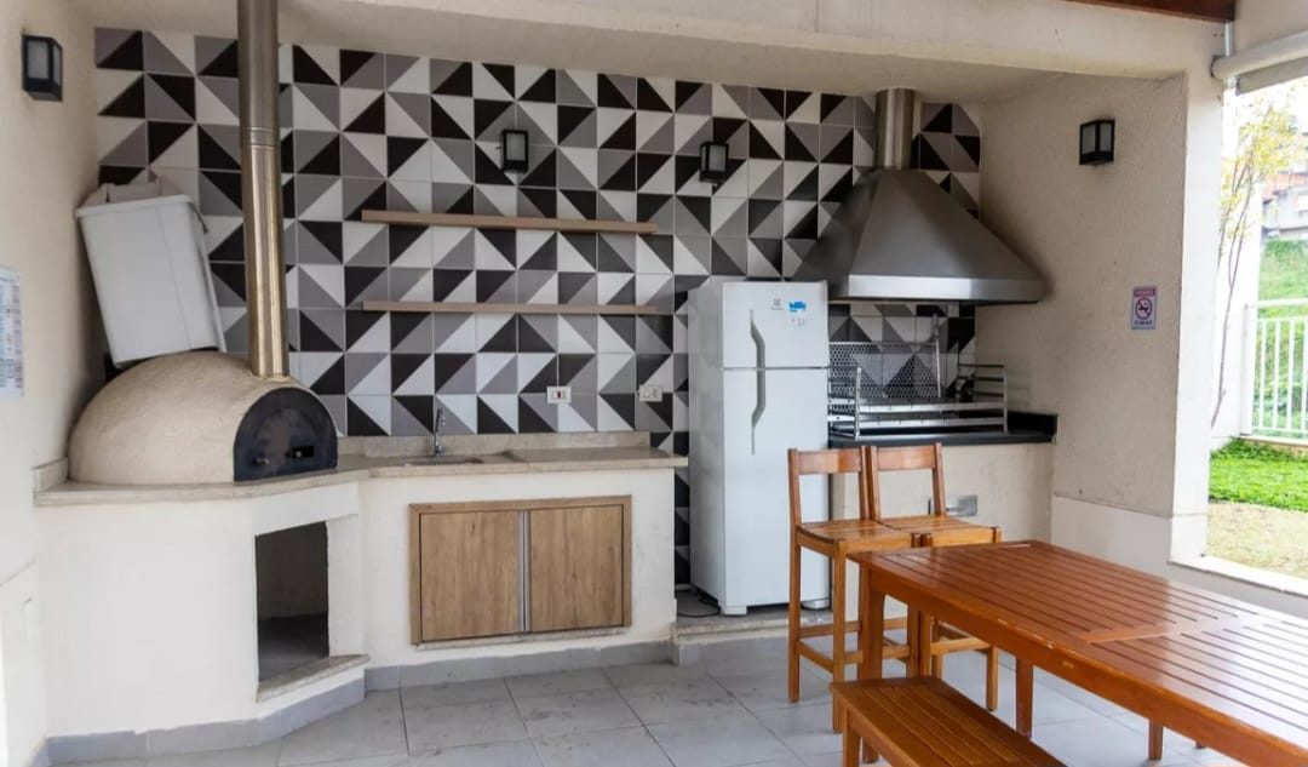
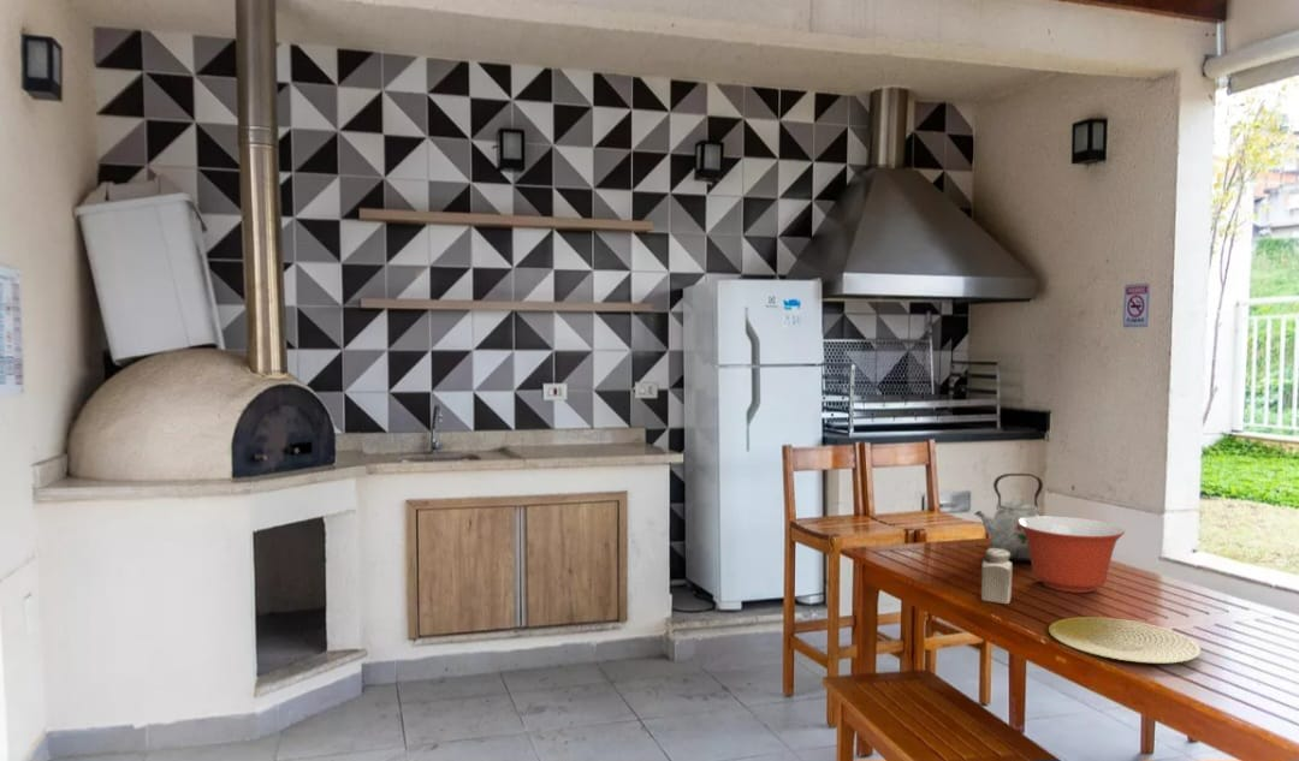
+ mixing bowl [1018,515,1126,594]
+ salt shaker [980,547,1014,605]
+ plate [1048,616,1202,665]
+ kettle [973,472,1044,563]
